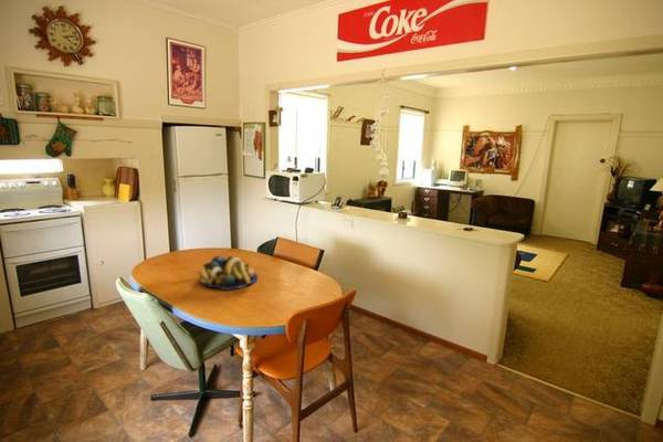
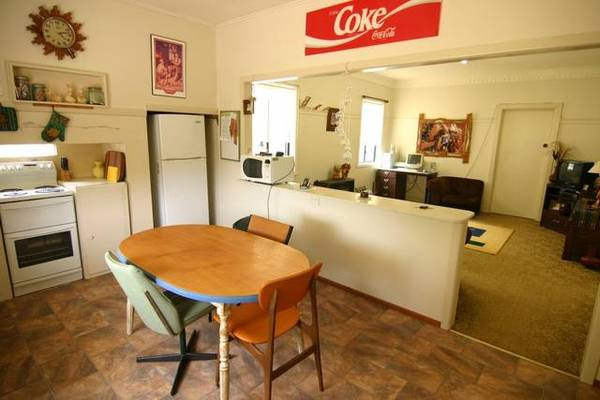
- fruit bowl [197,254,259,291]
